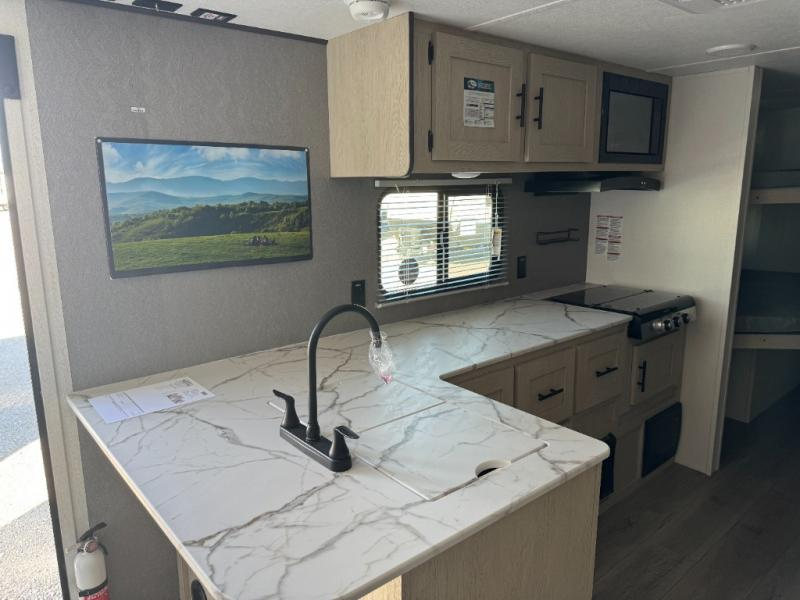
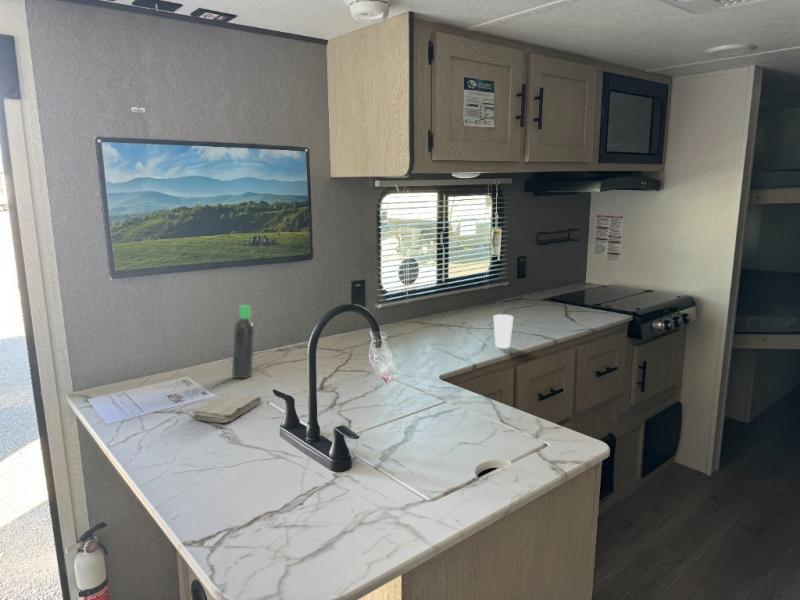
+ washcloth [192,392,262,424]
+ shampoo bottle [231,304,255,379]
+ cup [492,313,514,349]
